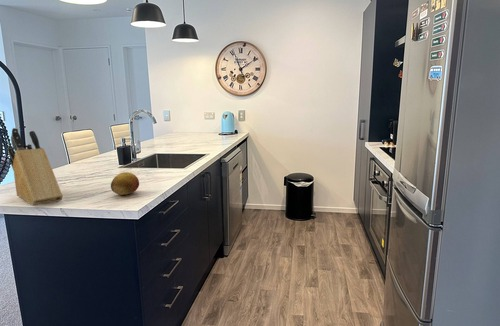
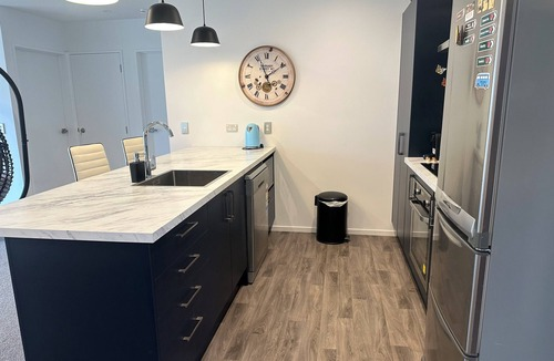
- knife block [7,127,64,207]
- fruit [110,171,140,196]
